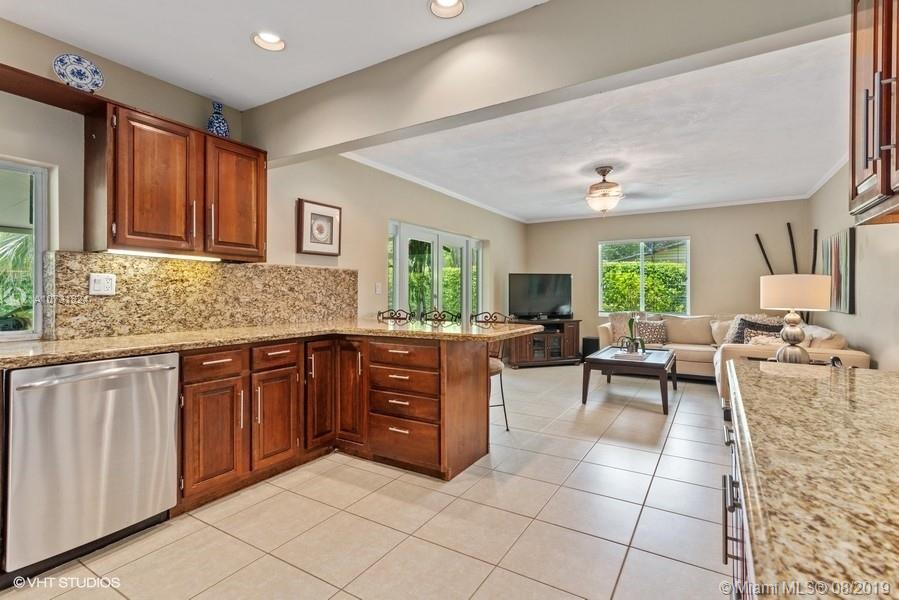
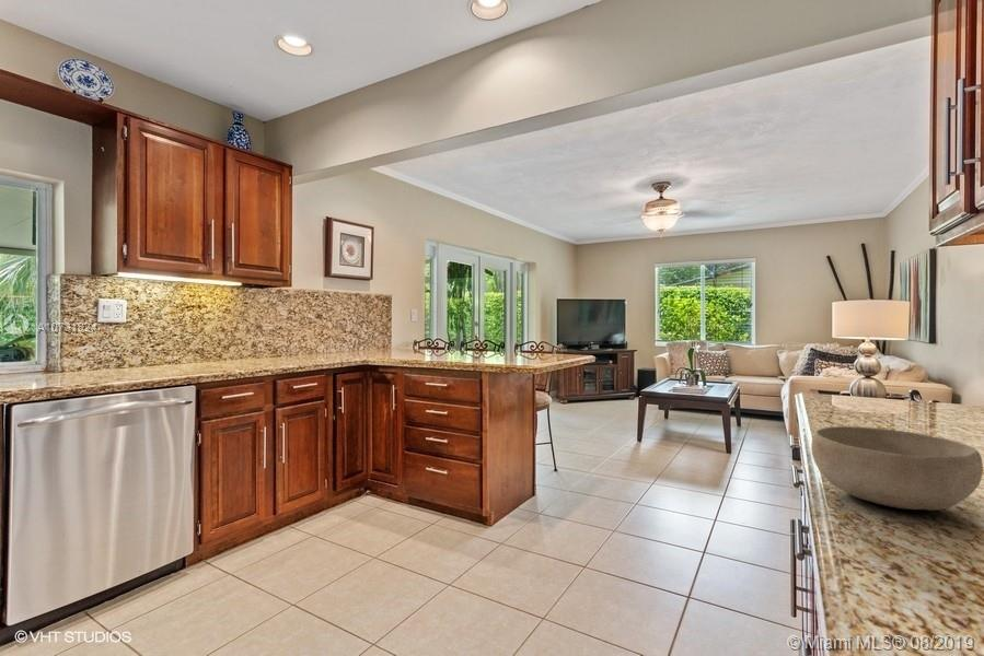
+ bowl [810,425,984,512]
